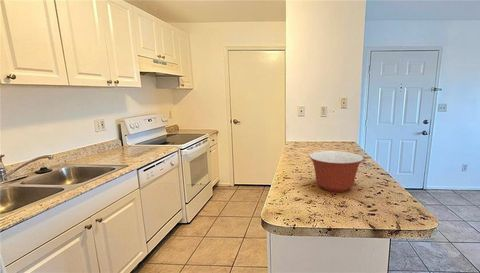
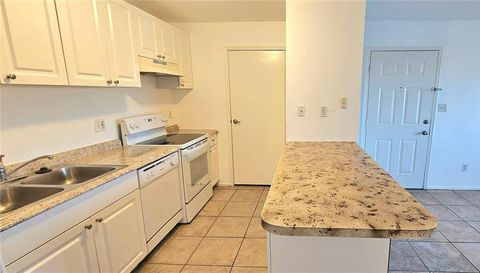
- mixing bowl [308,150,365,193]
